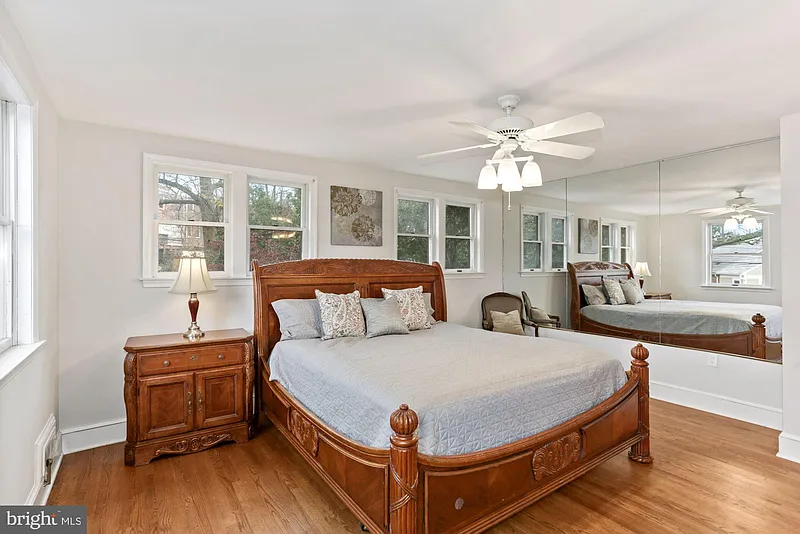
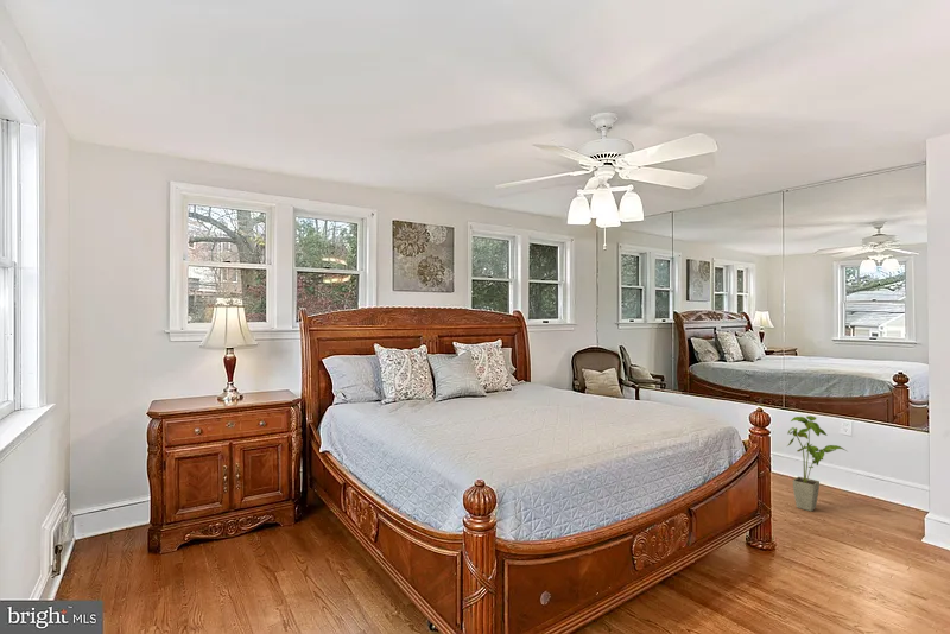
+ house plant [786,414,848,512]
